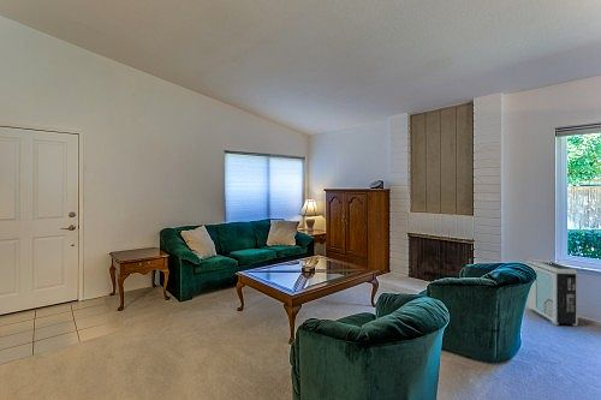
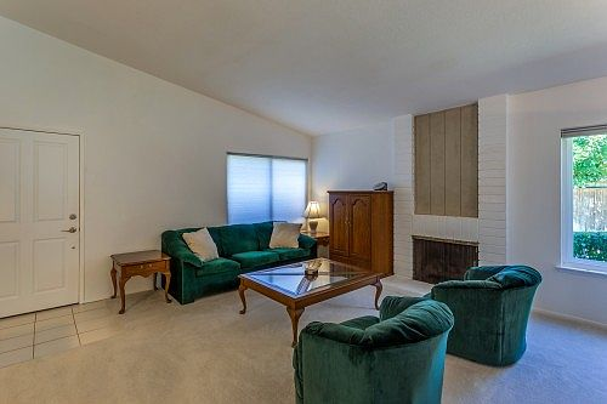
- air purifier [525,257,579,327]
